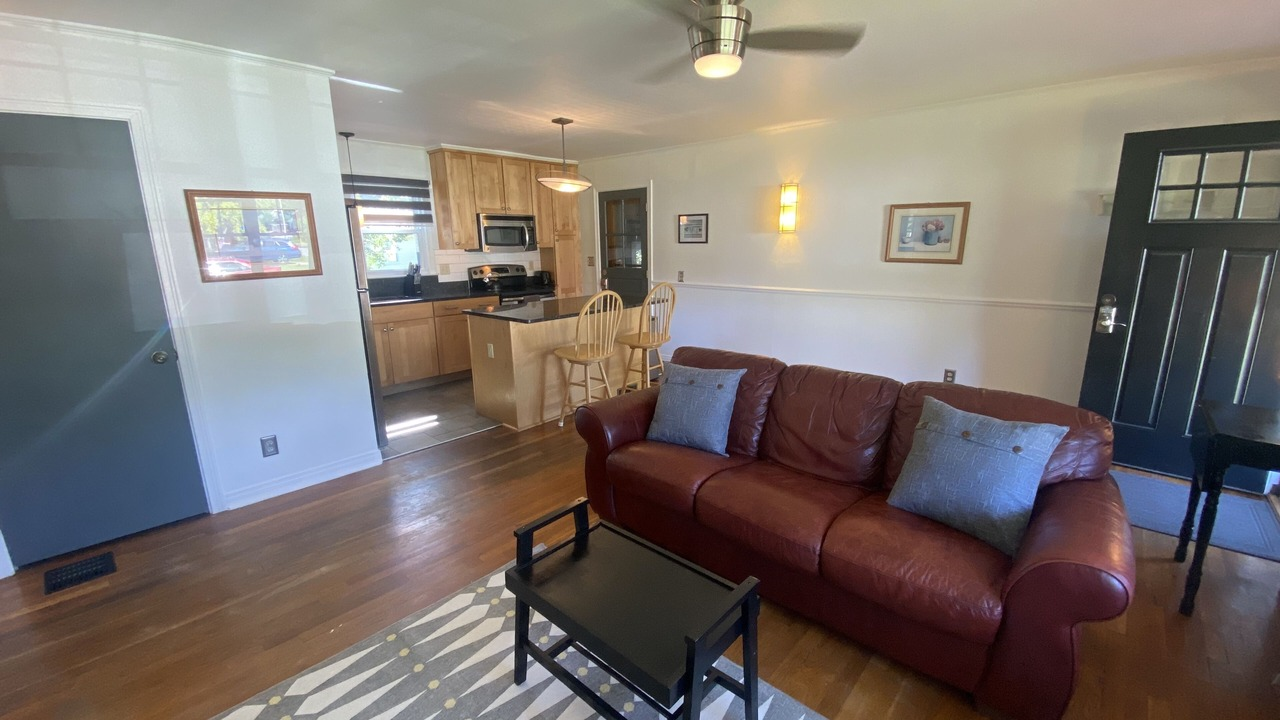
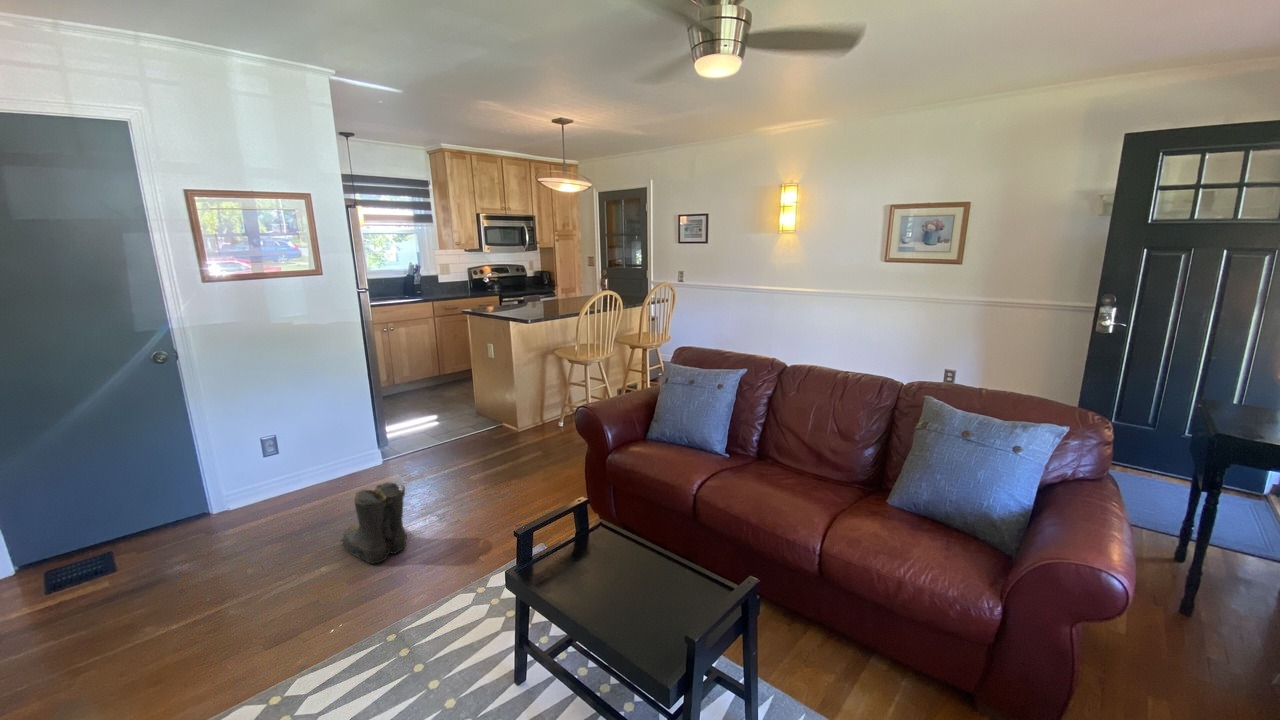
+ boots [338,481,408,565]
